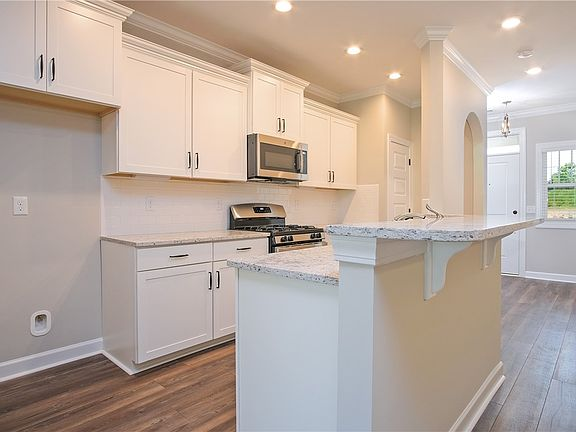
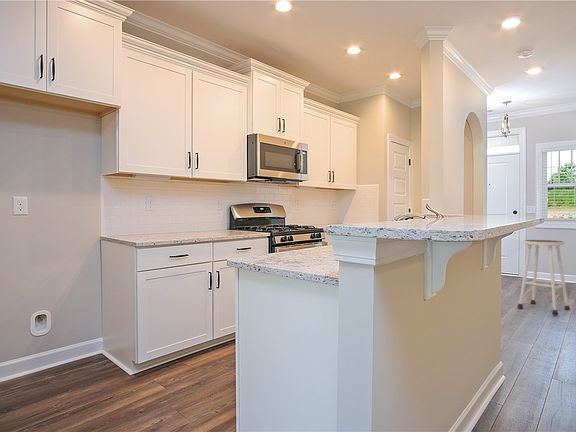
+ stool [516,239,571,316]
